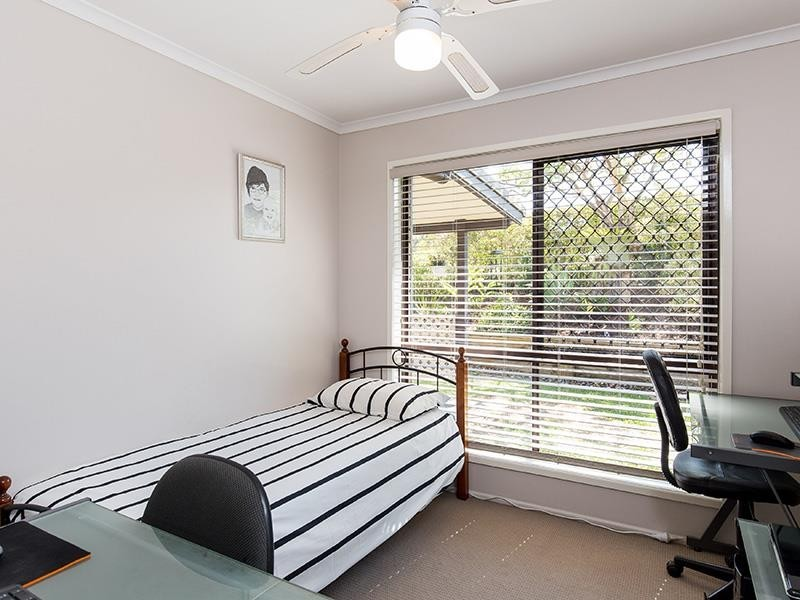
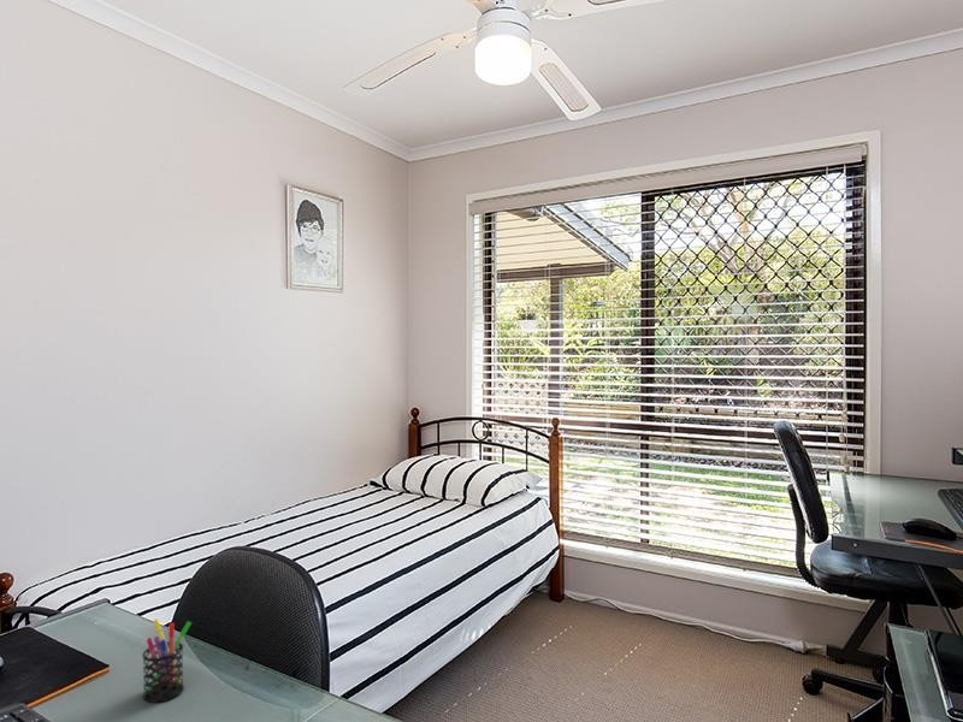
+ pen holder [141,617,193,704]
